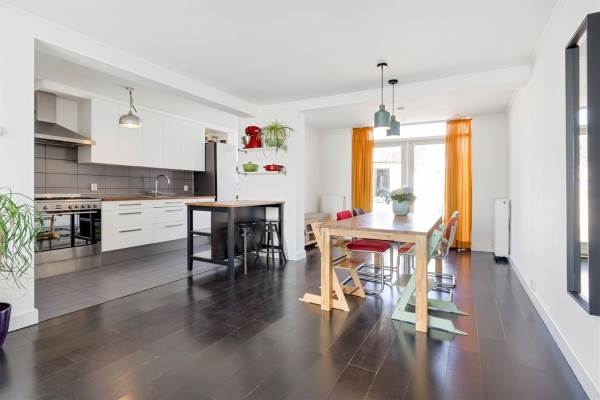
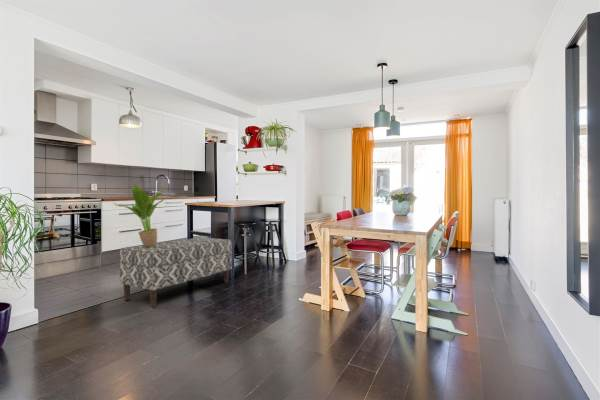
+ bench [119,236,233,308]
+ potted plant [113,183,165,247]
